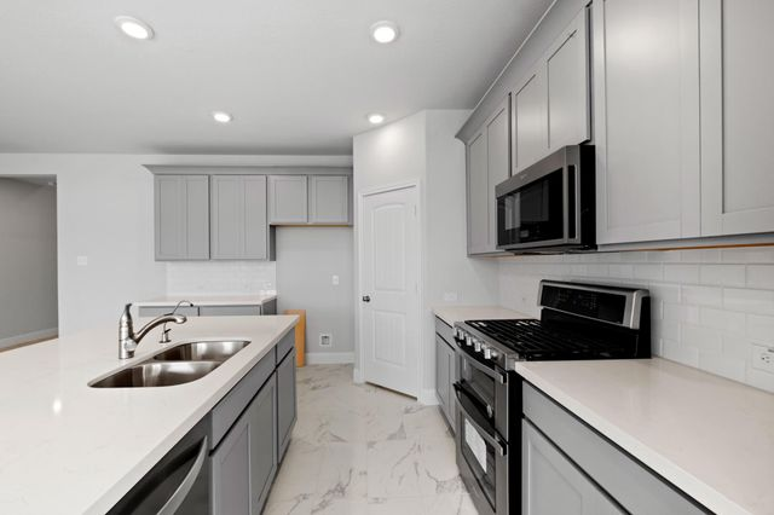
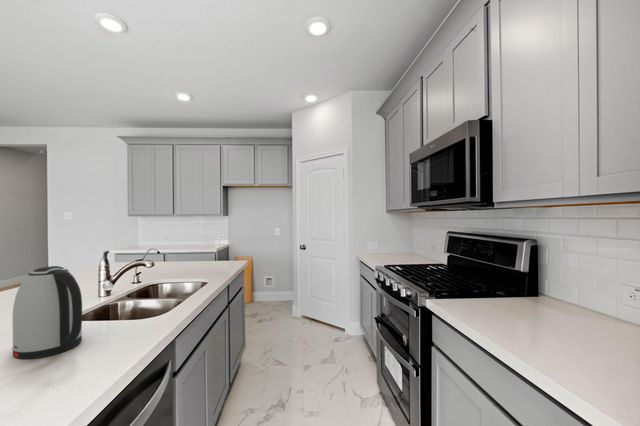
+ kettle [11,265,83,361]
